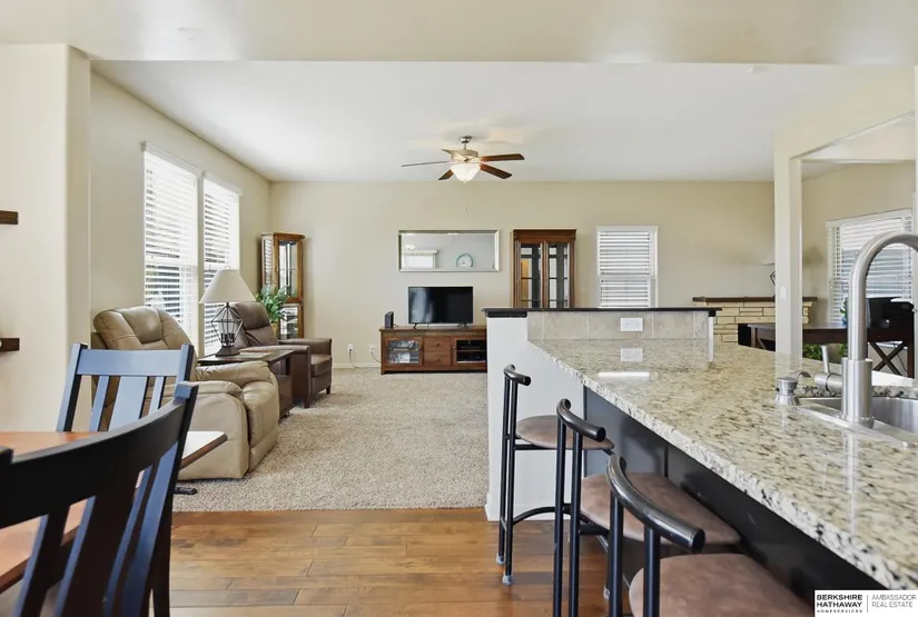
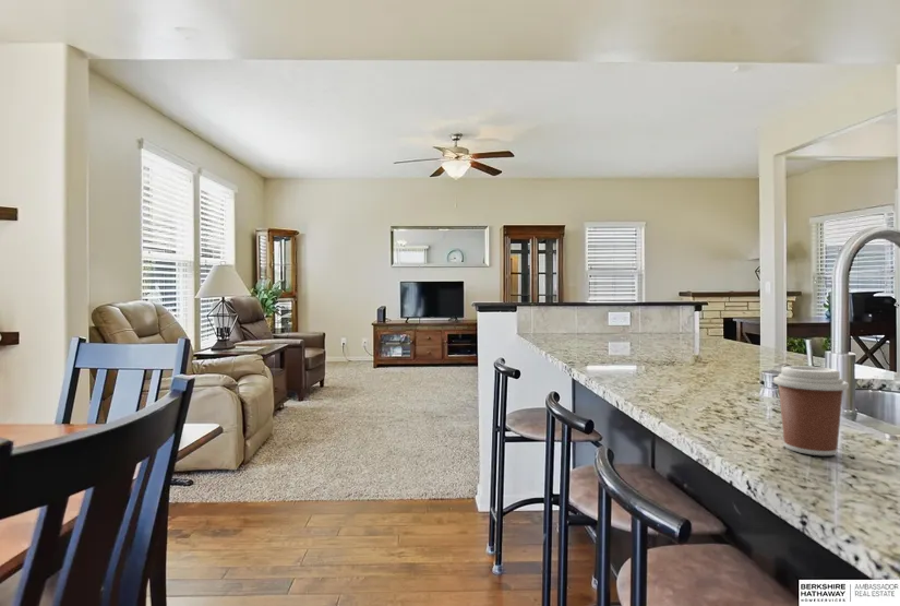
+ coffee cup [772,365,850,456]
